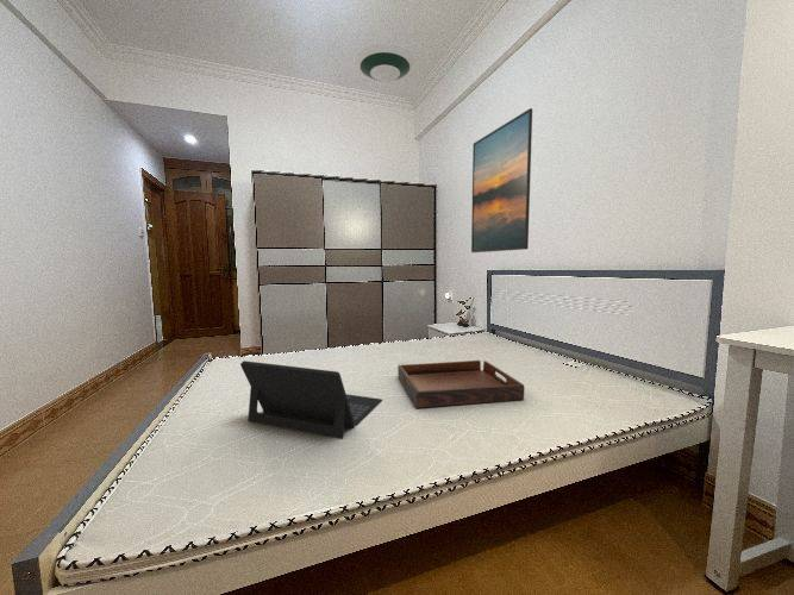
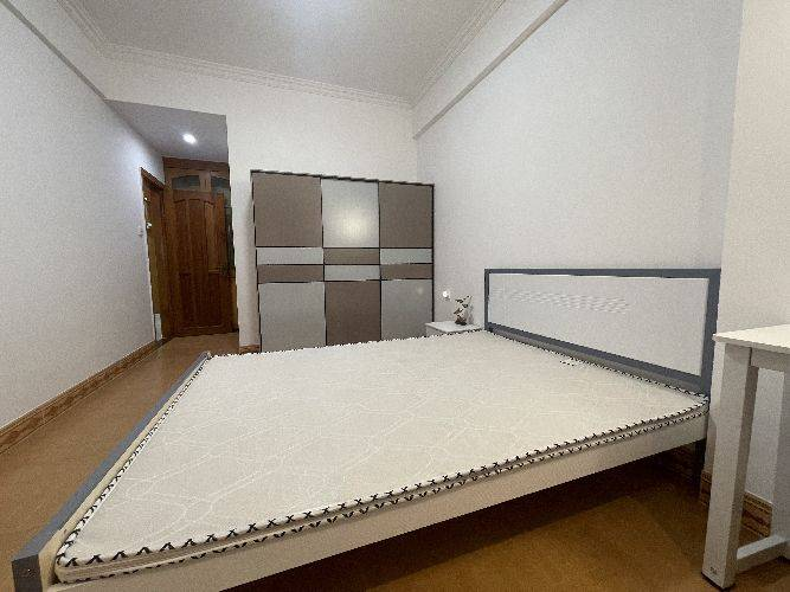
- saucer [355,44,415,83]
- serving tray [396,359,525,409]
- laptop [239,359,383,440]
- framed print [470,107,533,253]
